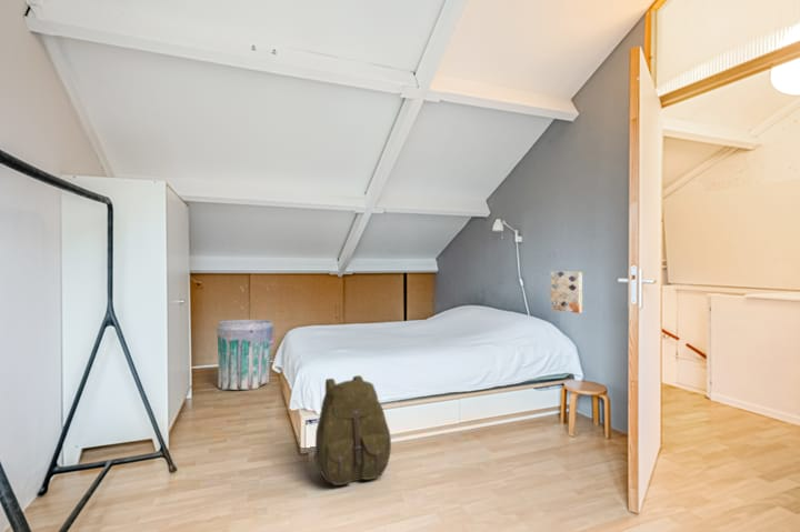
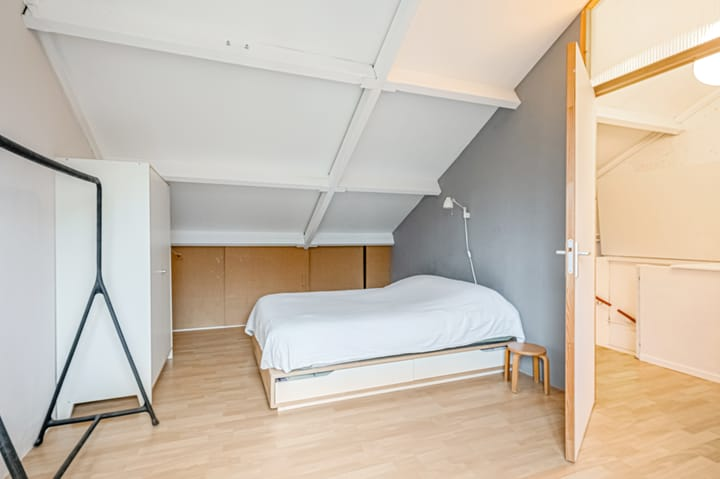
- backpack [313,374,392,486]
- wall art [549,271,583,314]
- trash can [216,319,274,391]
